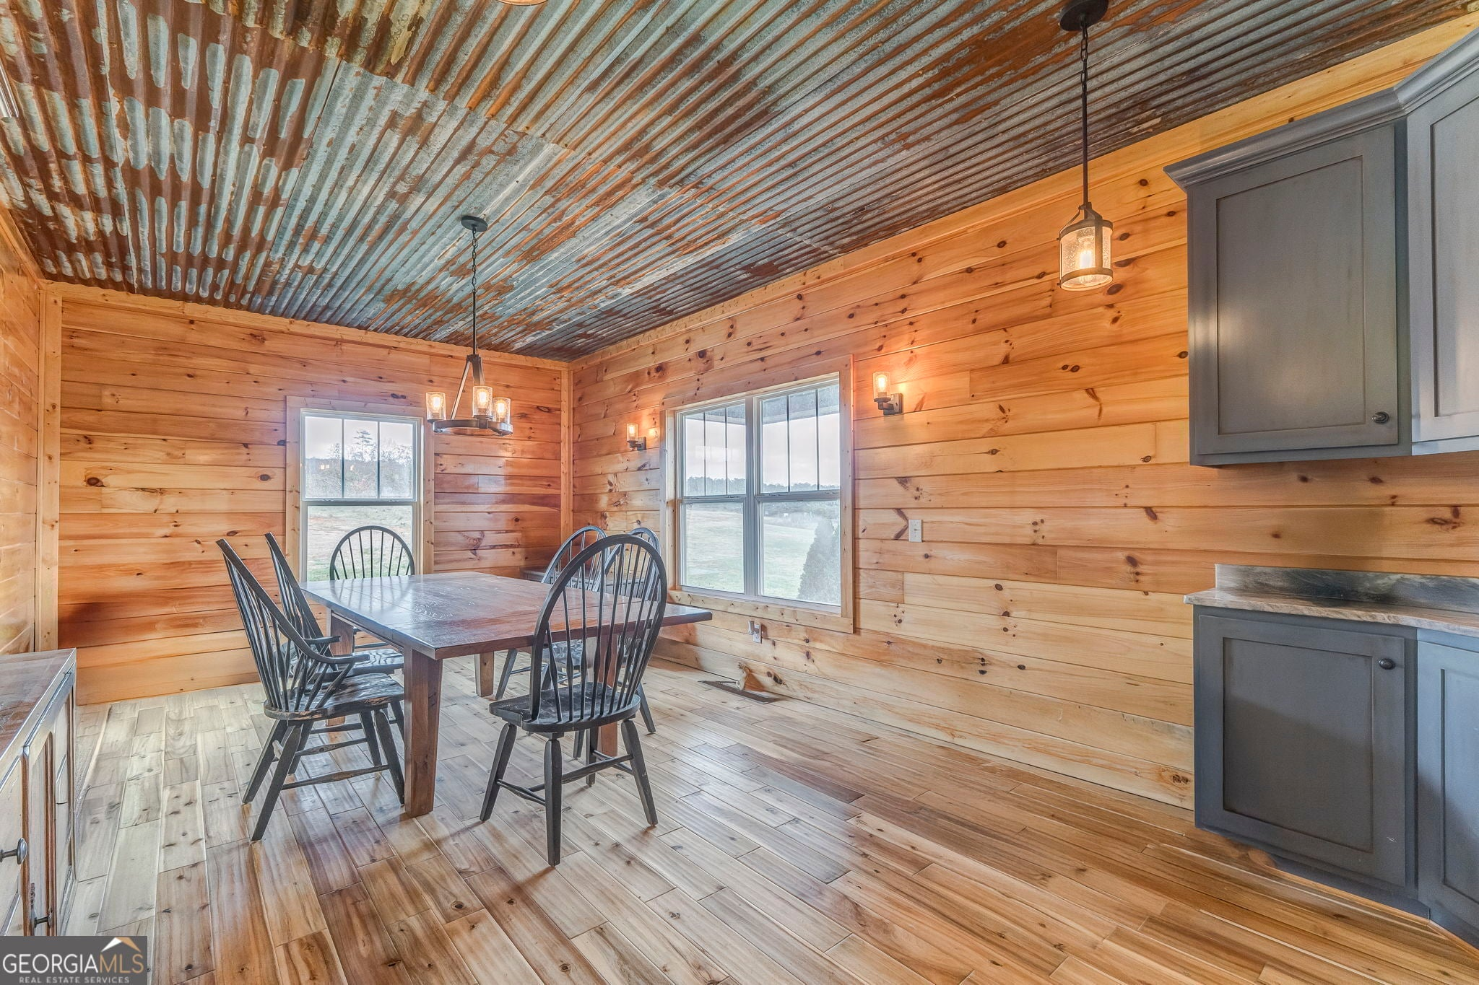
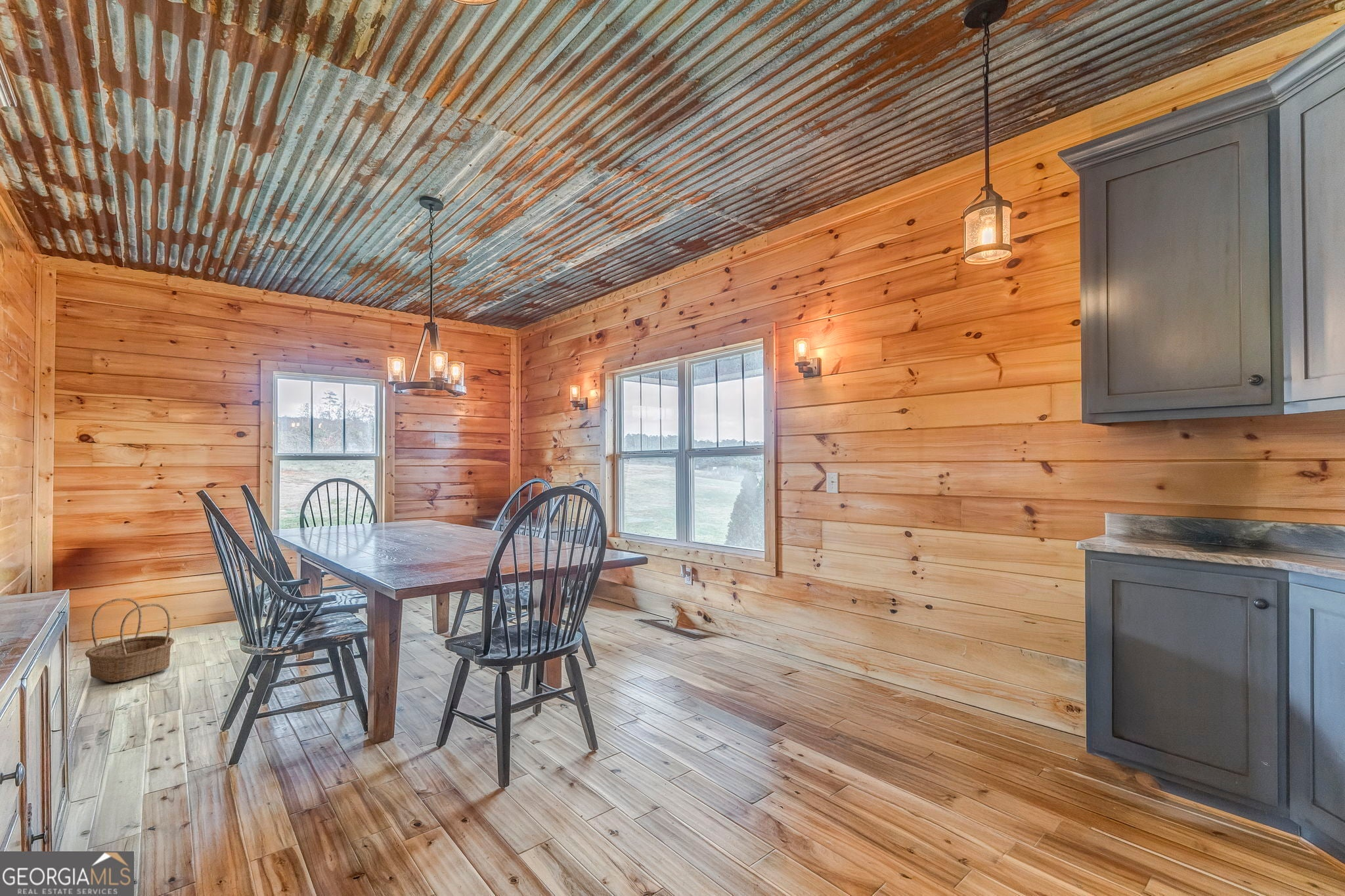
+ basket [85,597,175,683]
